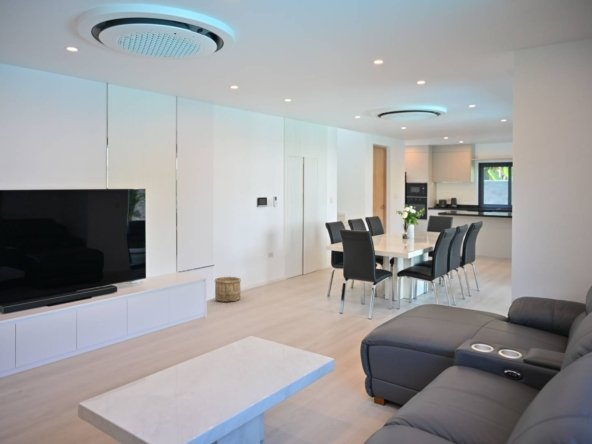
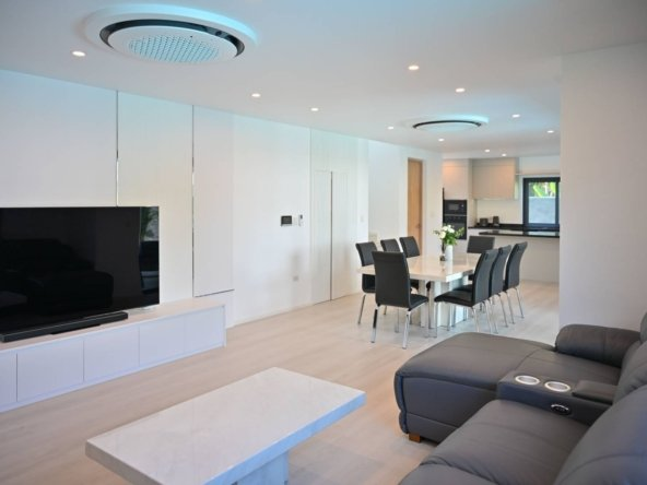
- wooden bucket [214,276,242,303]
